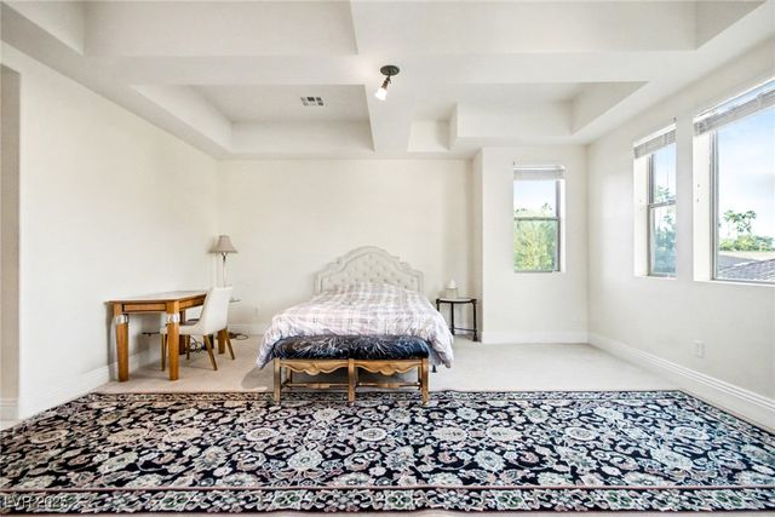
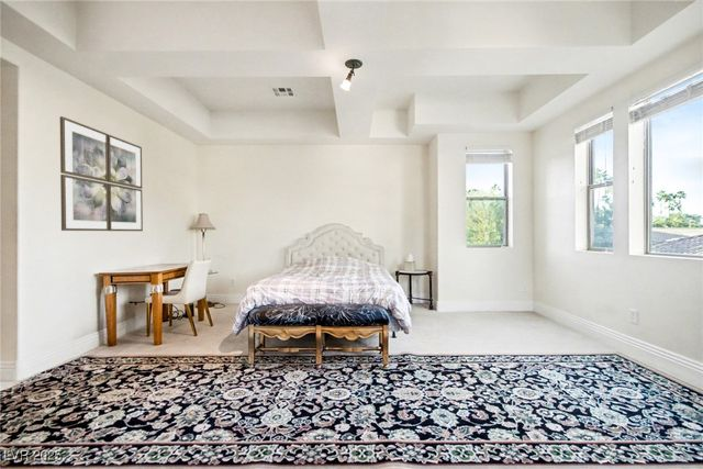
+ wall art [59,115,144,232]
